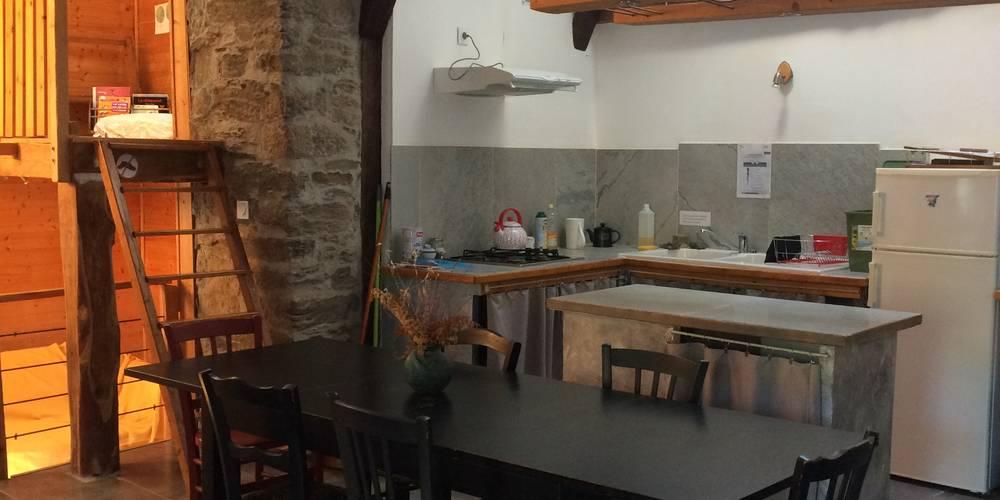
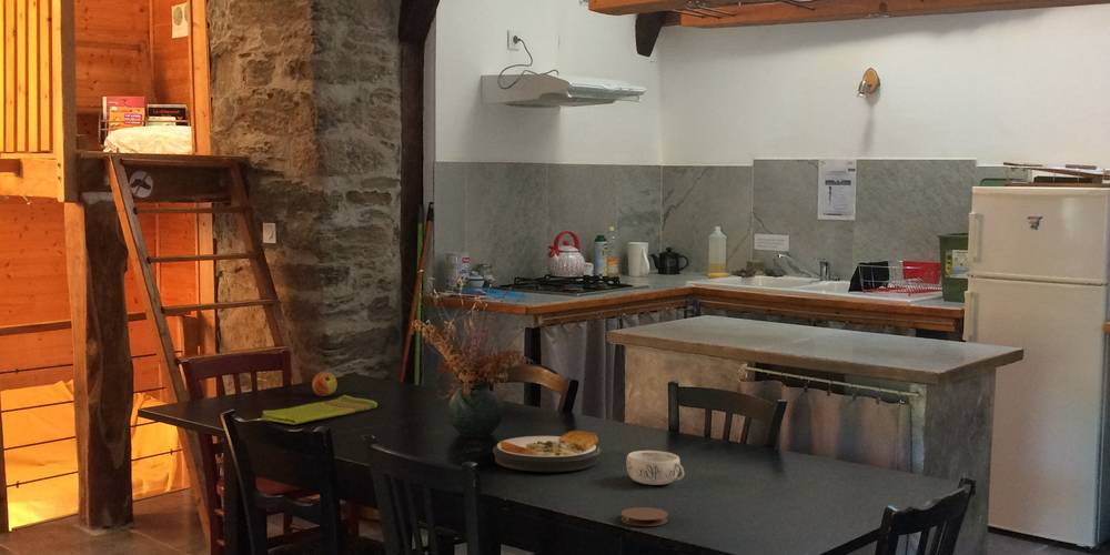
+ coaster [619,506,669,527]
+ dish towel [261,394,379,425]
+ decorative bowl [625,450,685,486]
+ apple [311,371,339,397]
+ plate [492,430,602,473]
